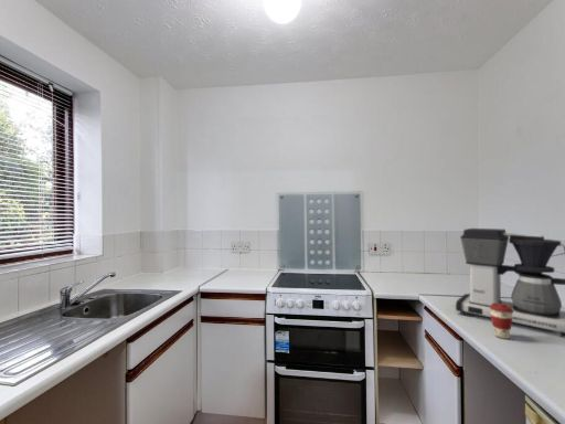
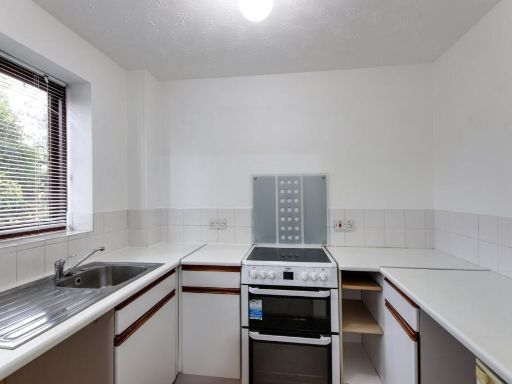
- coffee maker [455,227,565,338]
- coffee cup [489,303,513,340]
